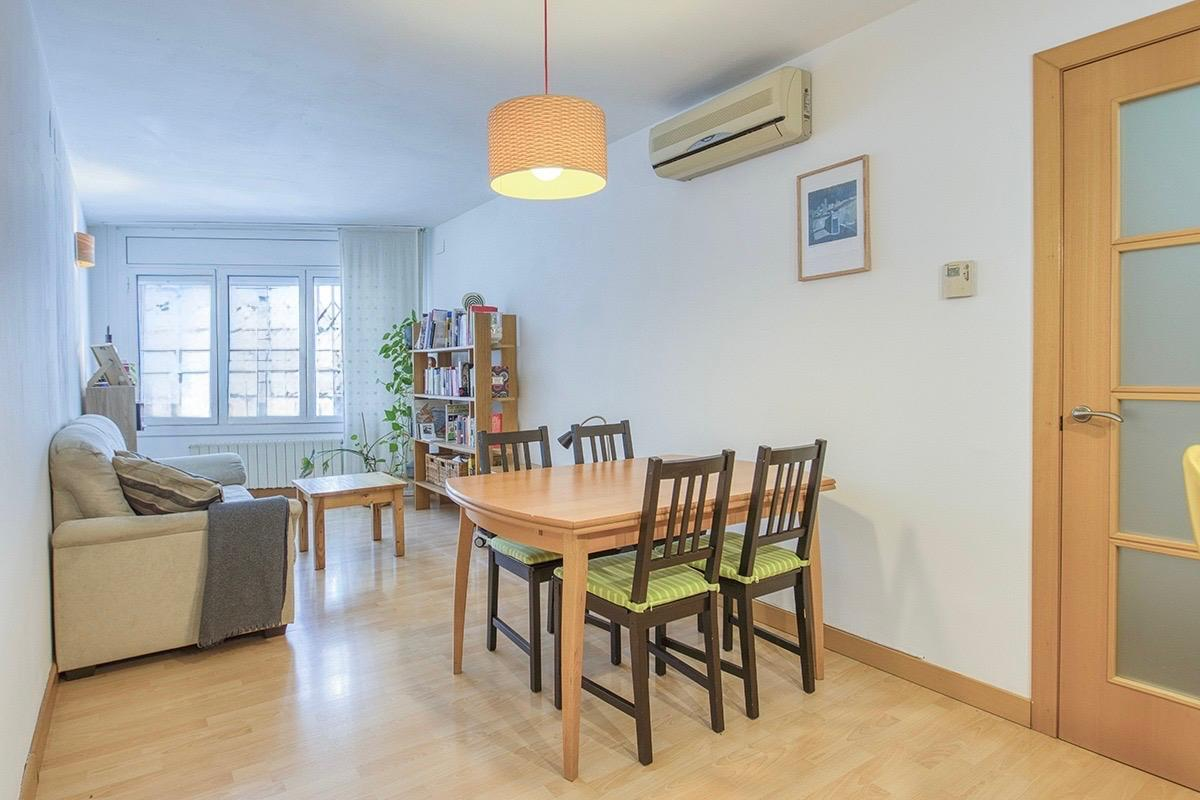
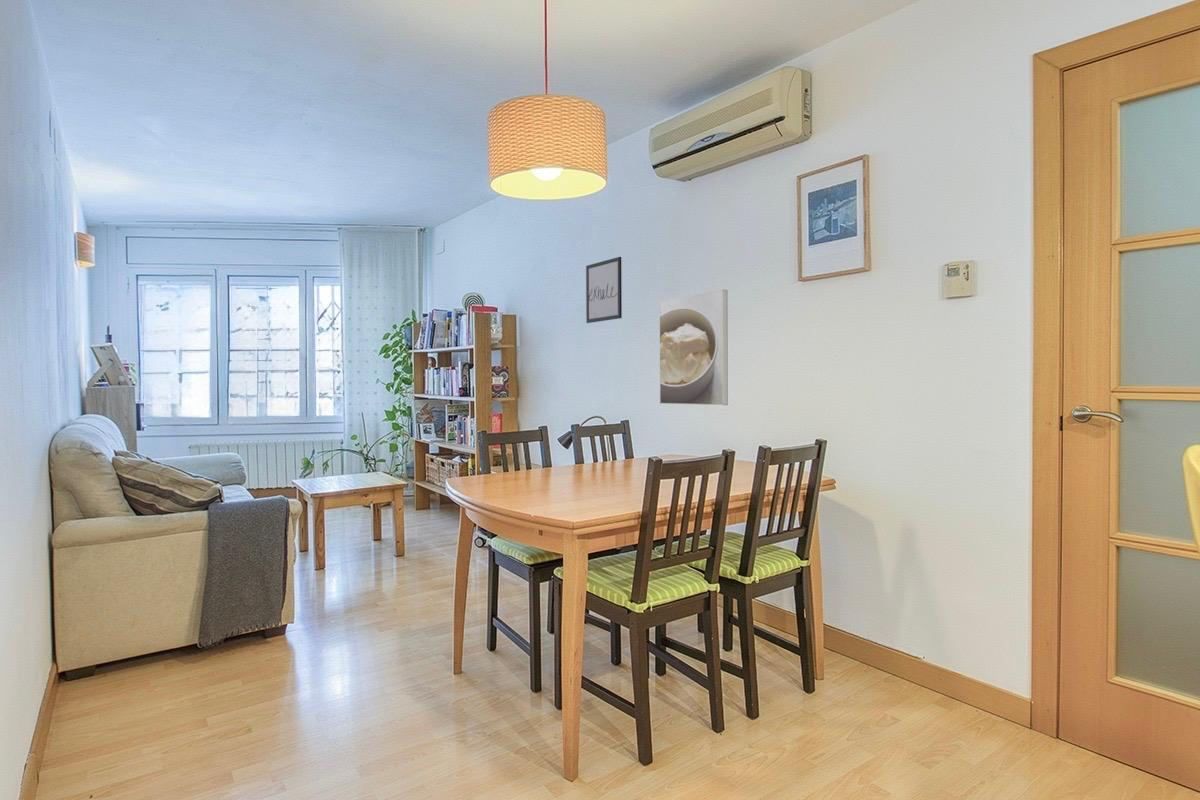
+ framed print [658,289,729,406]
+ wall art [585,256,623,324]
